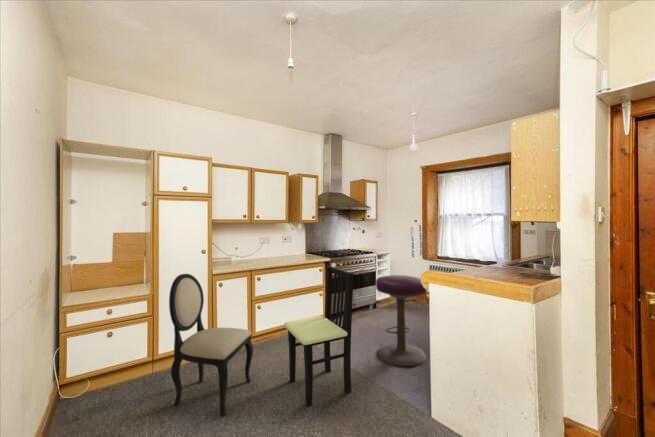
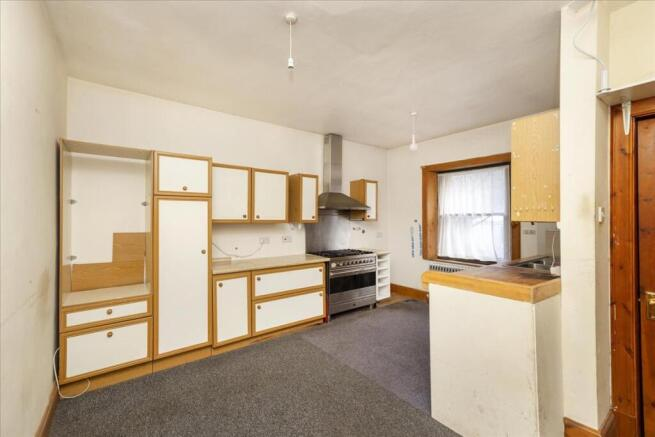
- dining chair [283,265,355,407]
- stool [375,274,428,367]
- dining chair [168,273,254,417]
